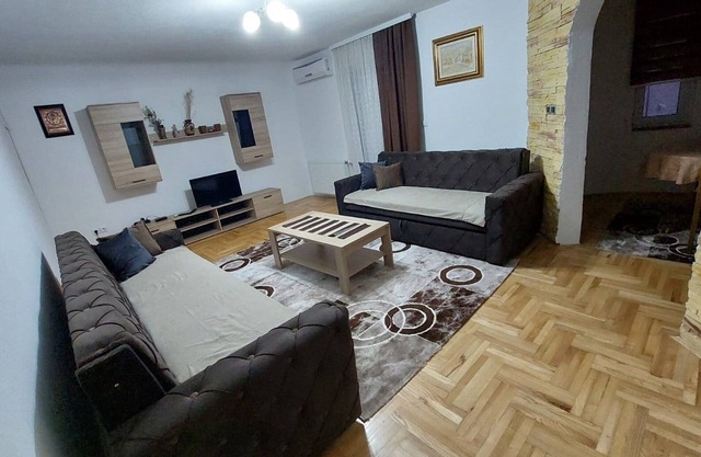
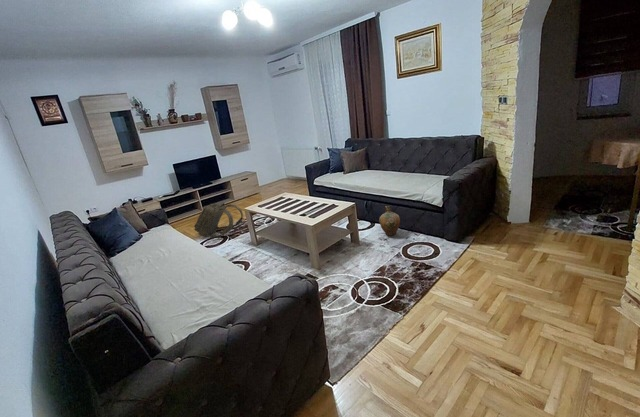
+ ceramic jug [378,205,401,236]
+ backpack [193,202,244,240]
